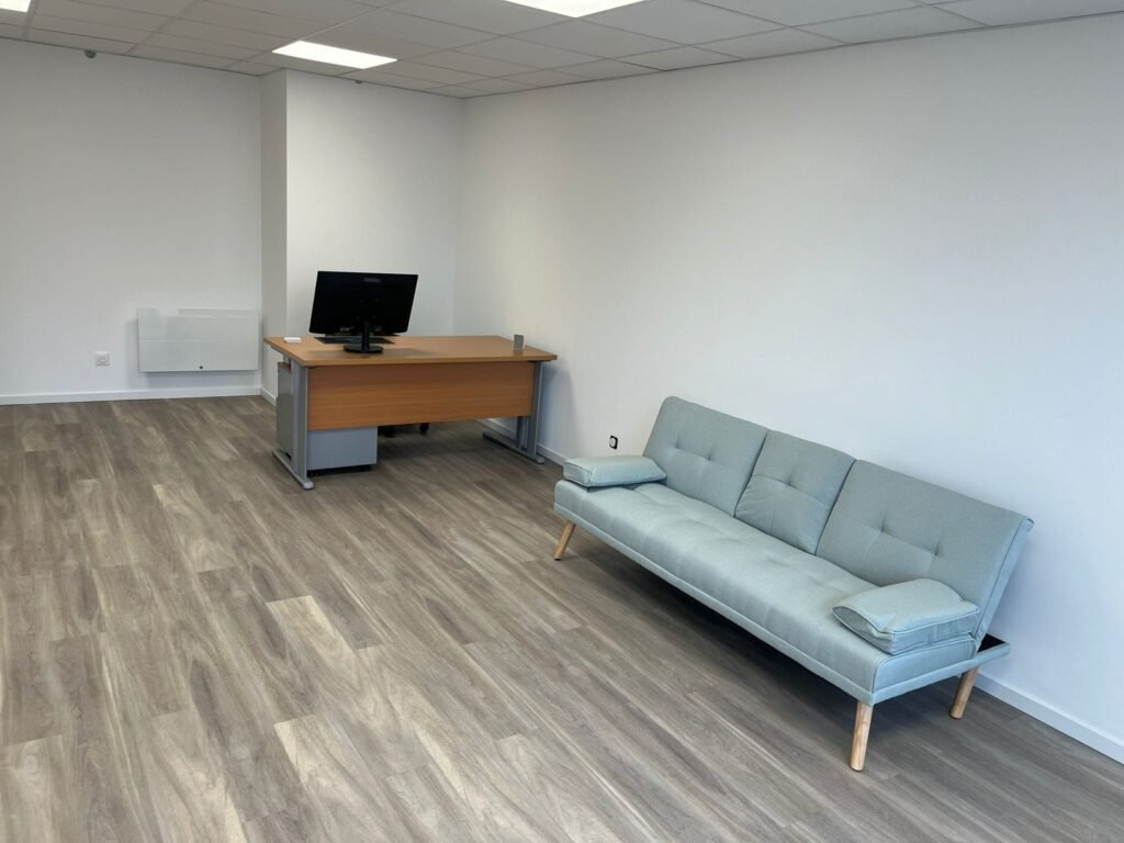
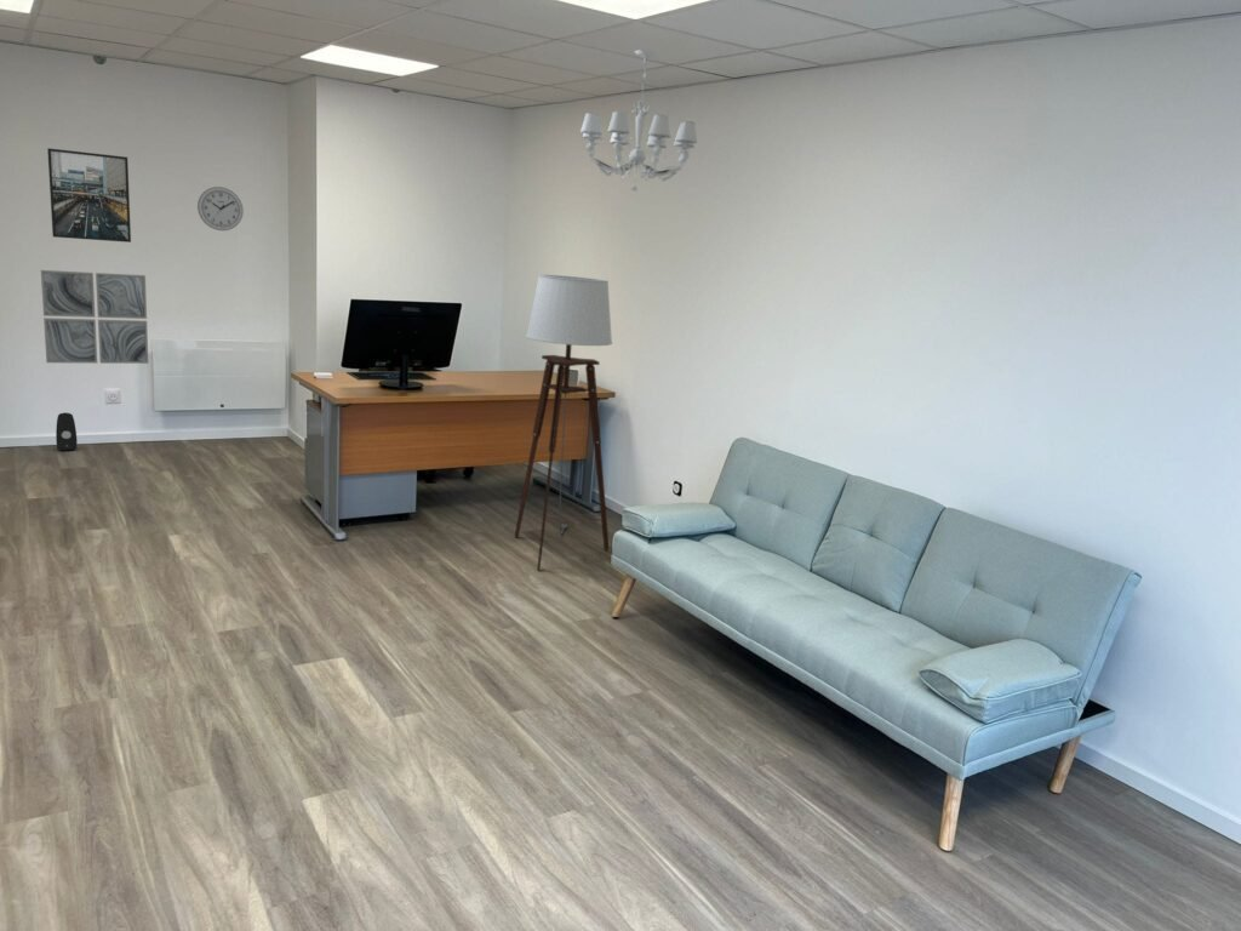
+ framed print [46,147,132,244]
+ wall art [40,269,149,365]
+ wall clock [196,185,245,232]
+ speaker [55,411,79,451]
+ floor lamp [514,273,613,571]
+ chandelier [579,48,698,193]
